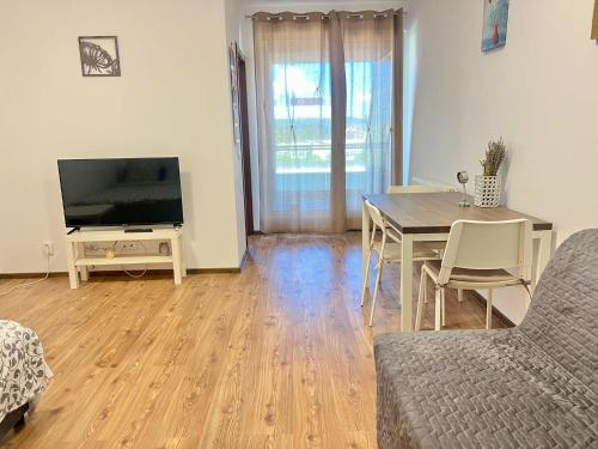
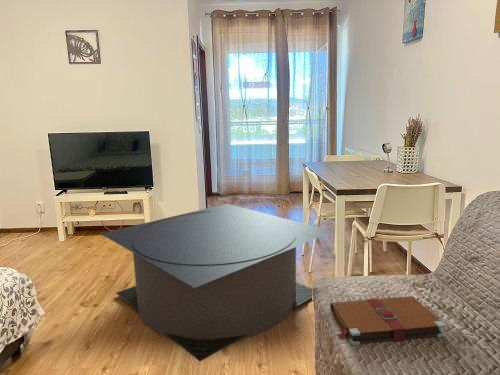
+ coffee table [100,203,335,362]
+ book [329,295,446,346]
